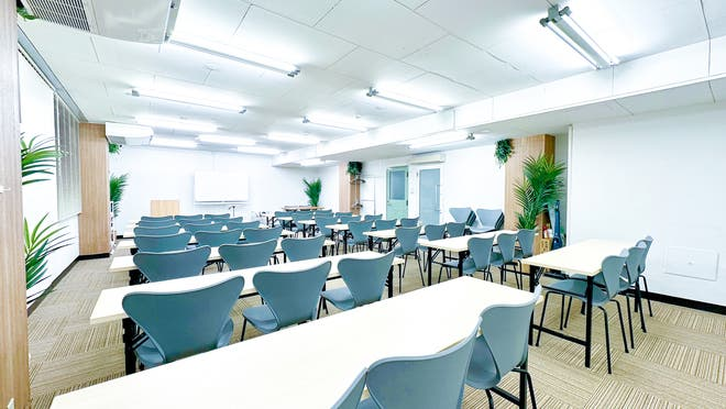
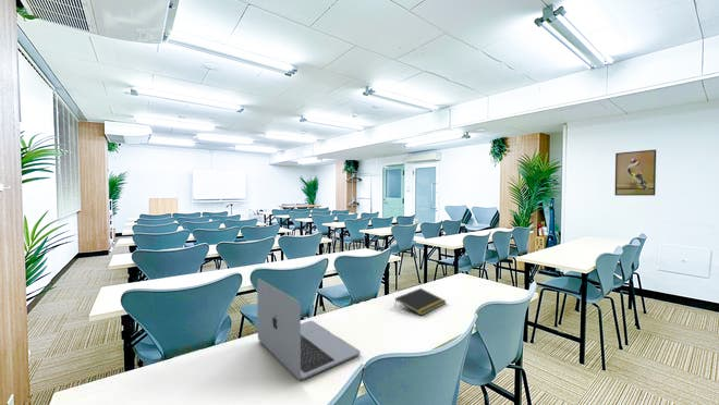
+ notepad [393,287,448,316]
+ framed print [613,149,657,197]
+ laptop [256,278,362,381]
